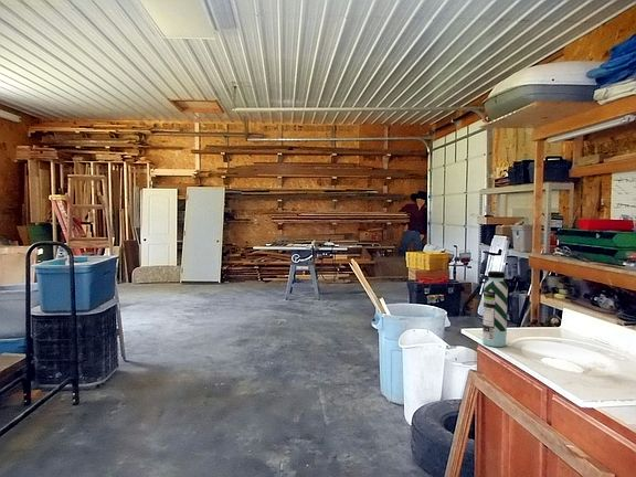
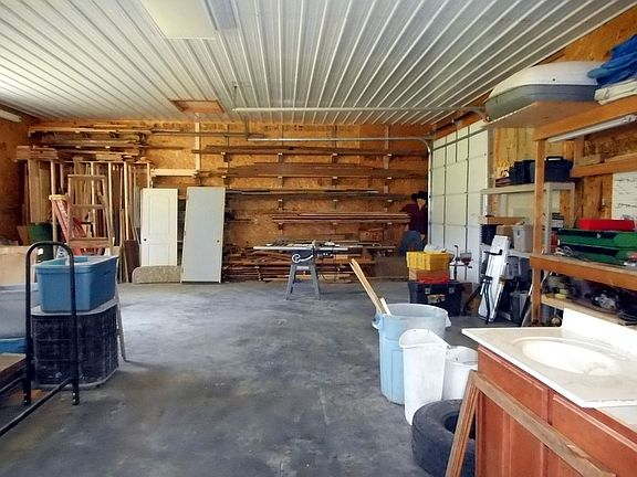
- water bottle [481,271,509,348]
